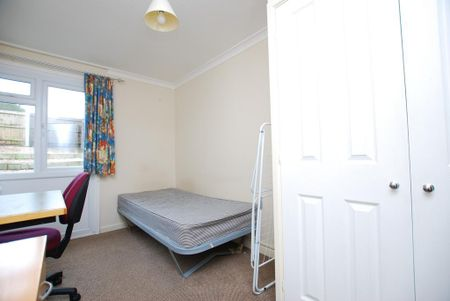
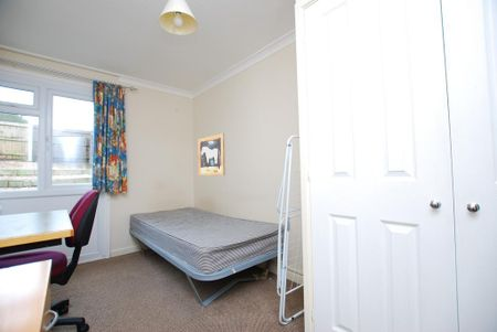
+ wall art [198,132,226,176]
